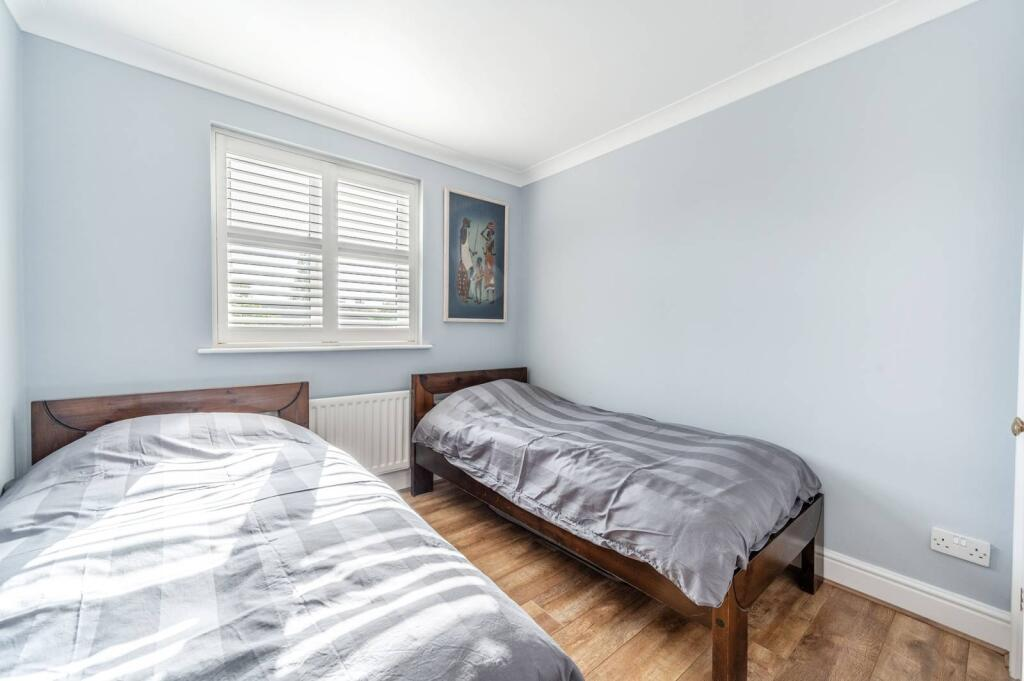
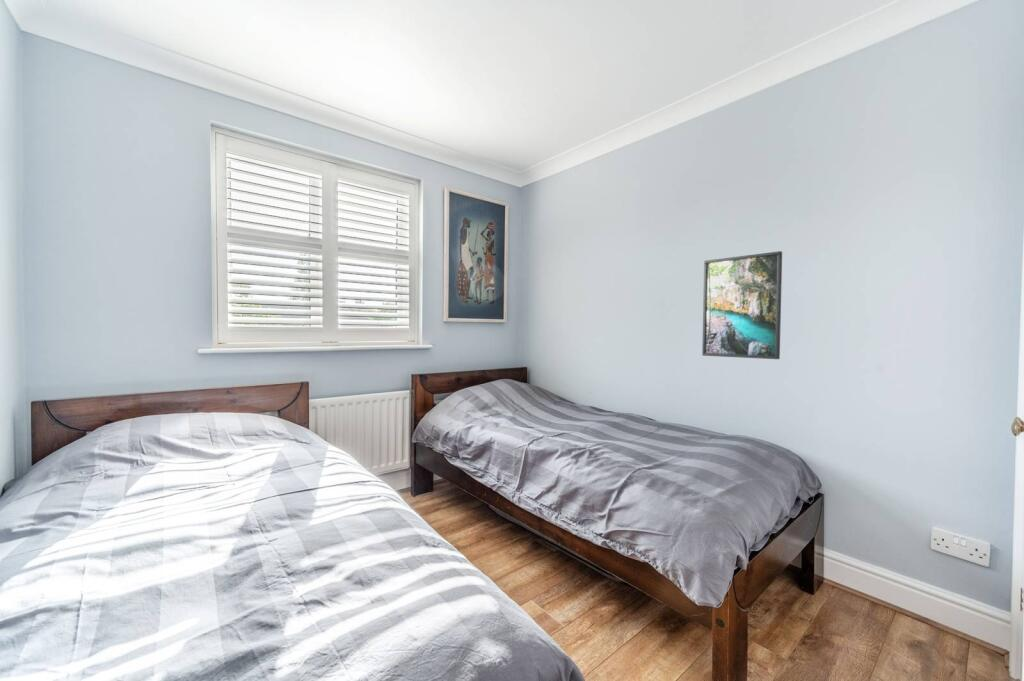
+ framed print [701,250,783,360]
